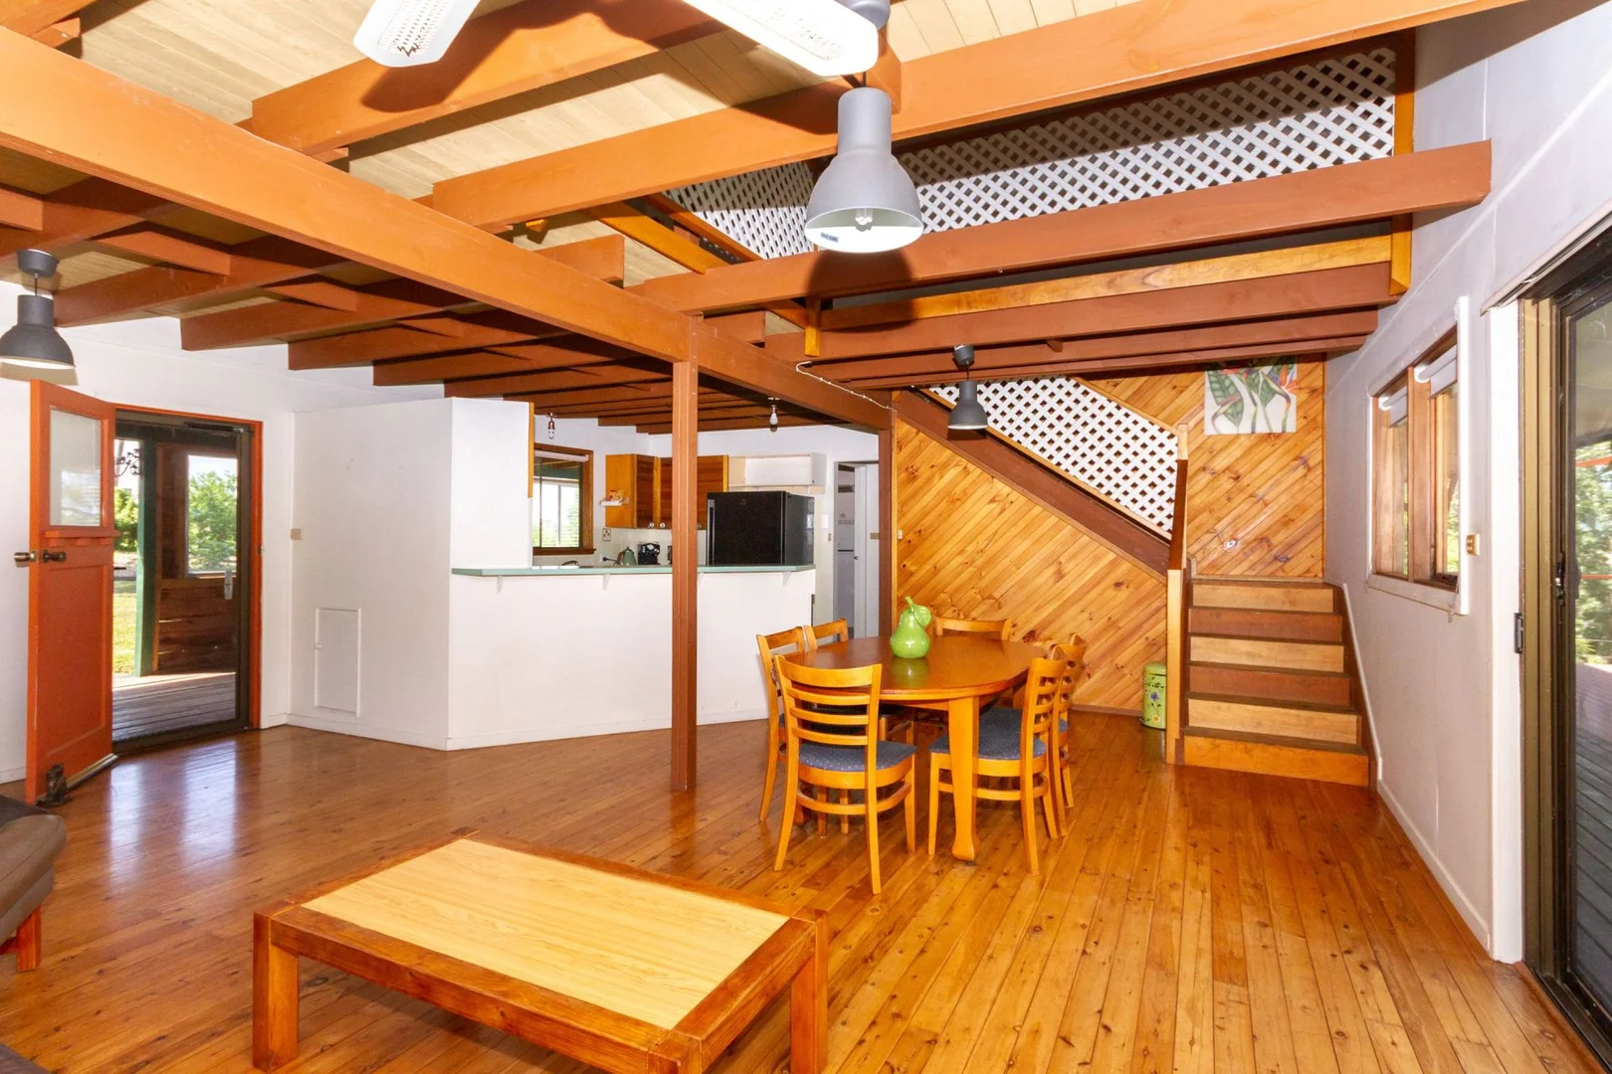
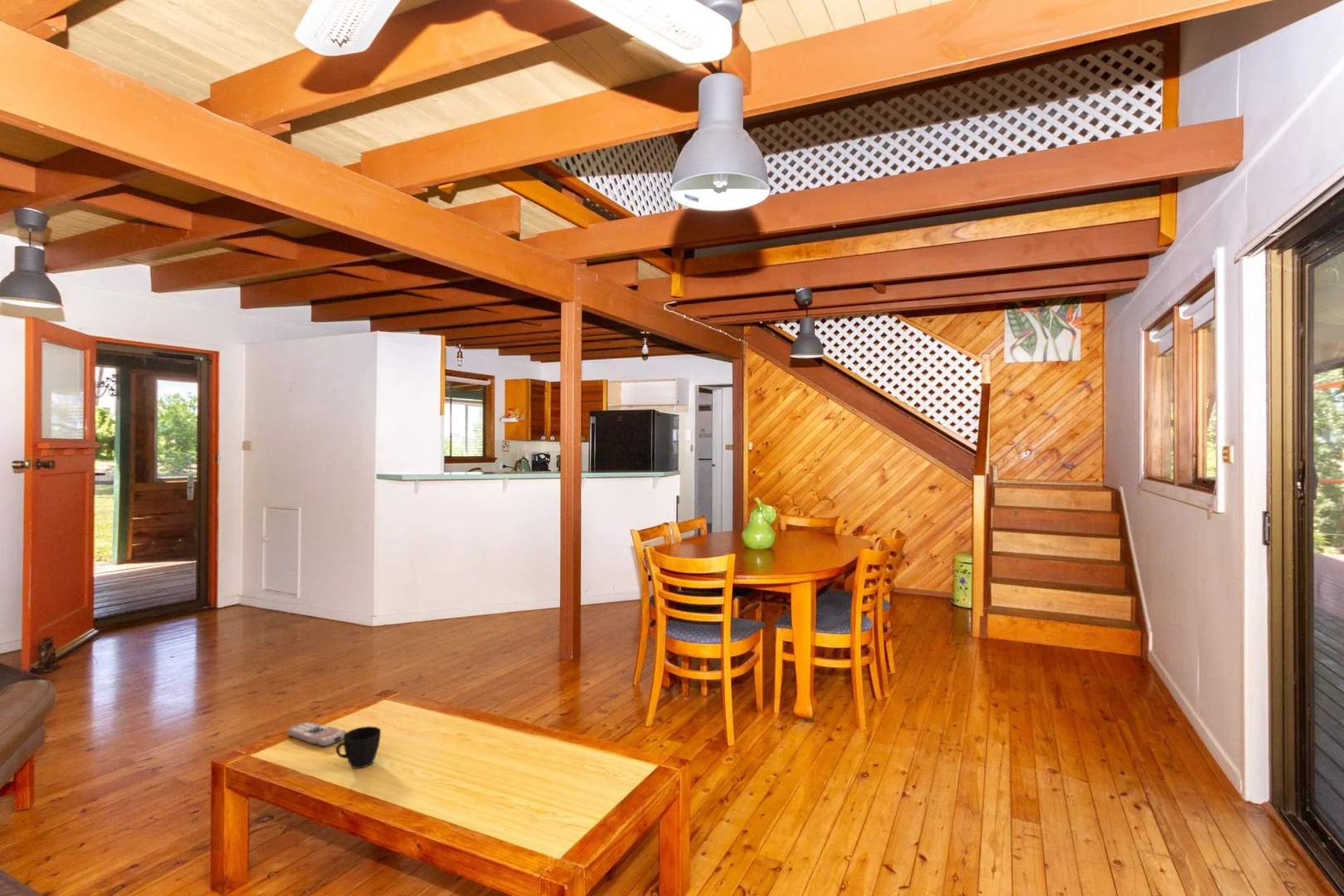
+ cup [335,725,382,769]
+ remote control [286,721,348,747]
